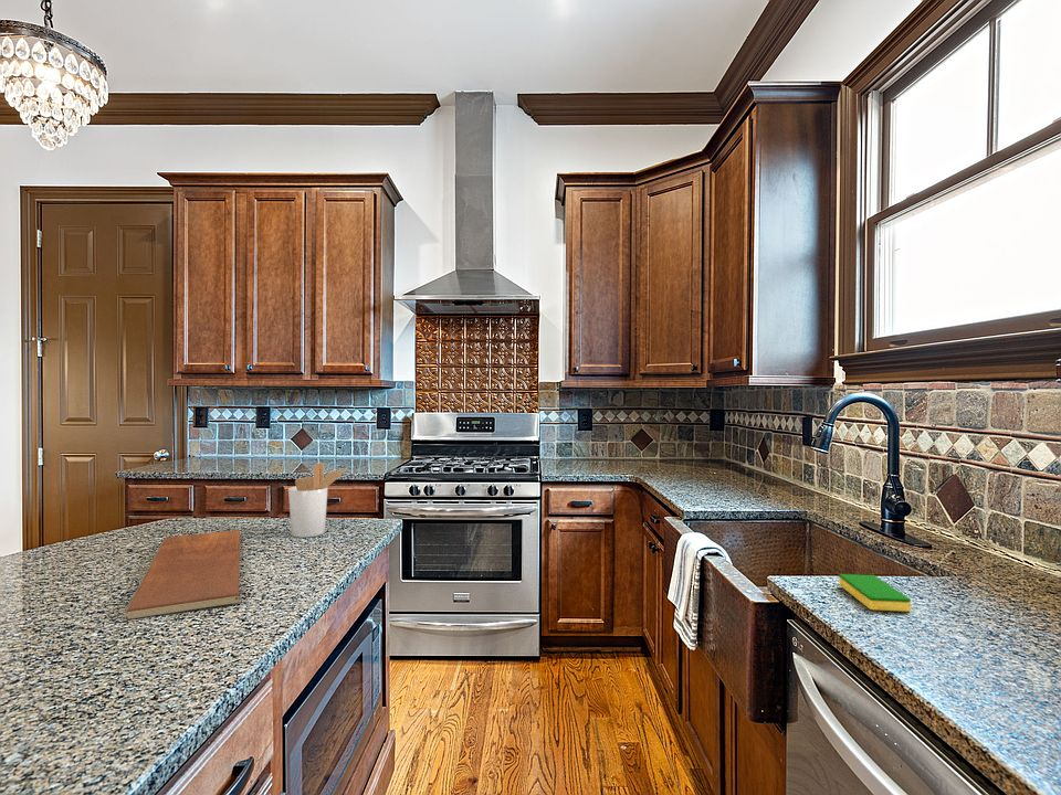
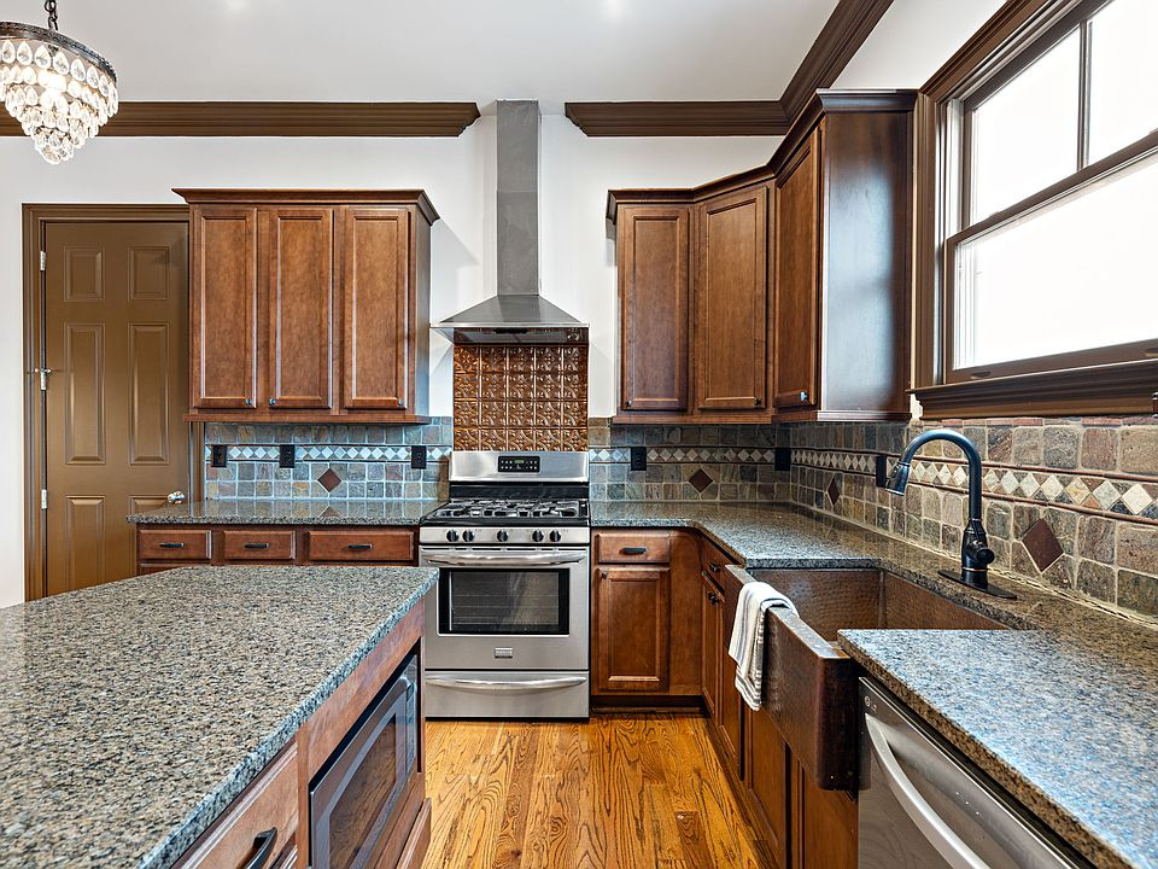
- chopping board [123,529,241,621]
- utensil holder [287,462,348,539]
- dish sponge [838,573,912,613]
